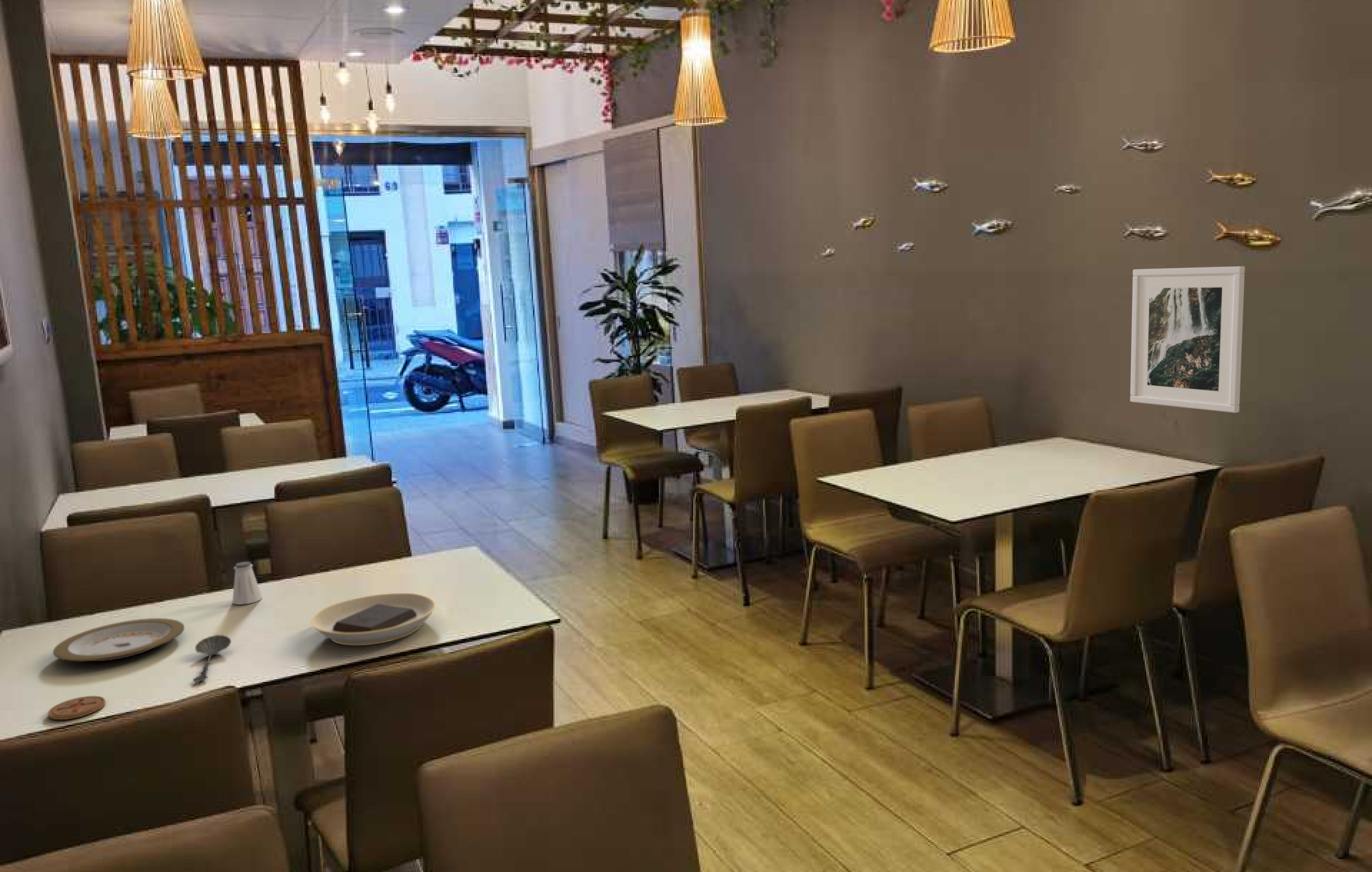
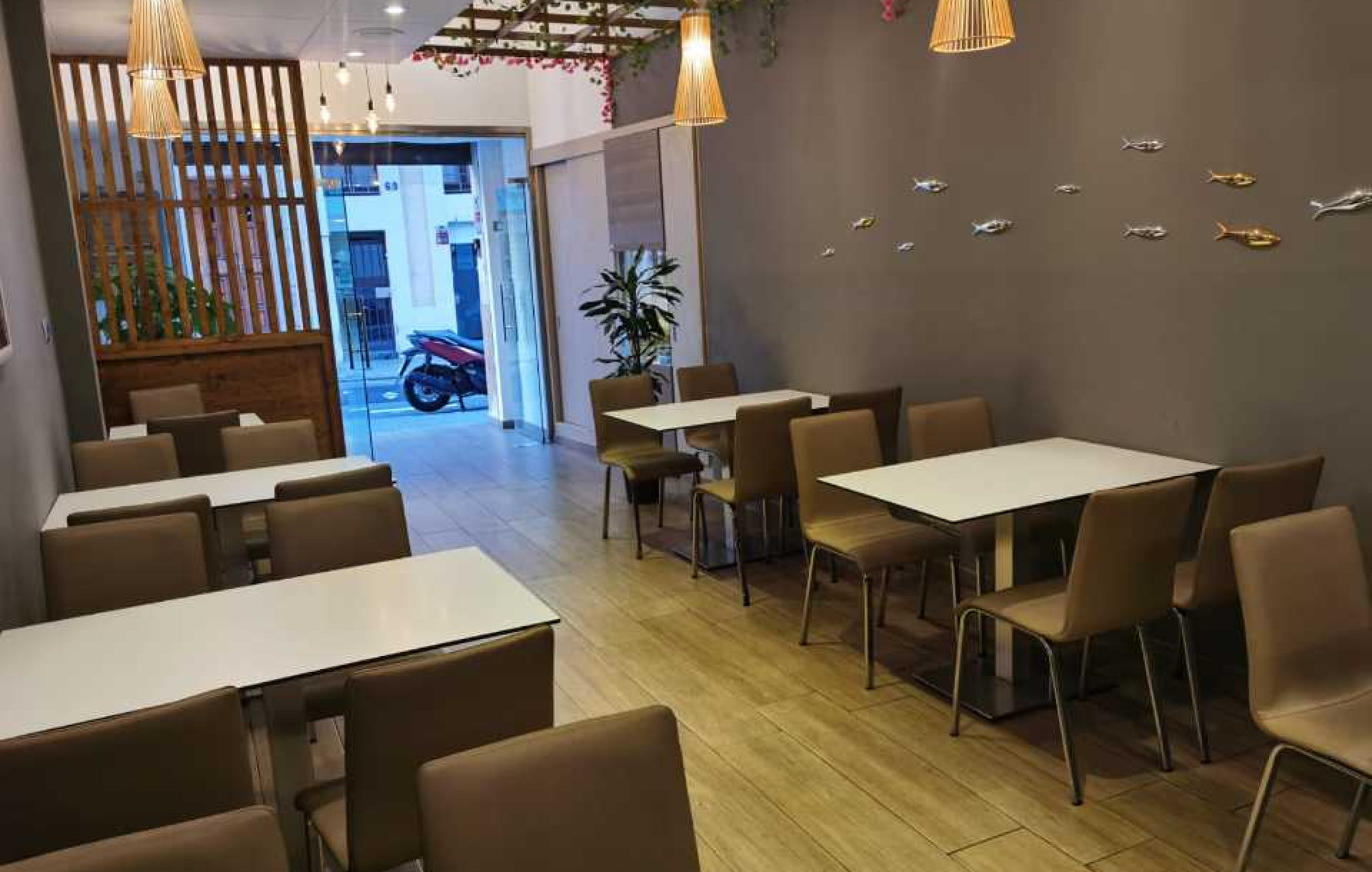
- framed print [1130,265,1246,413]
- saltshaker [232,561,263,605]
- plate [310,593,436,646]
- spoon [192,634,232,683]
- plate [52,618,185,663]
- coaster [47,695,106,720]
